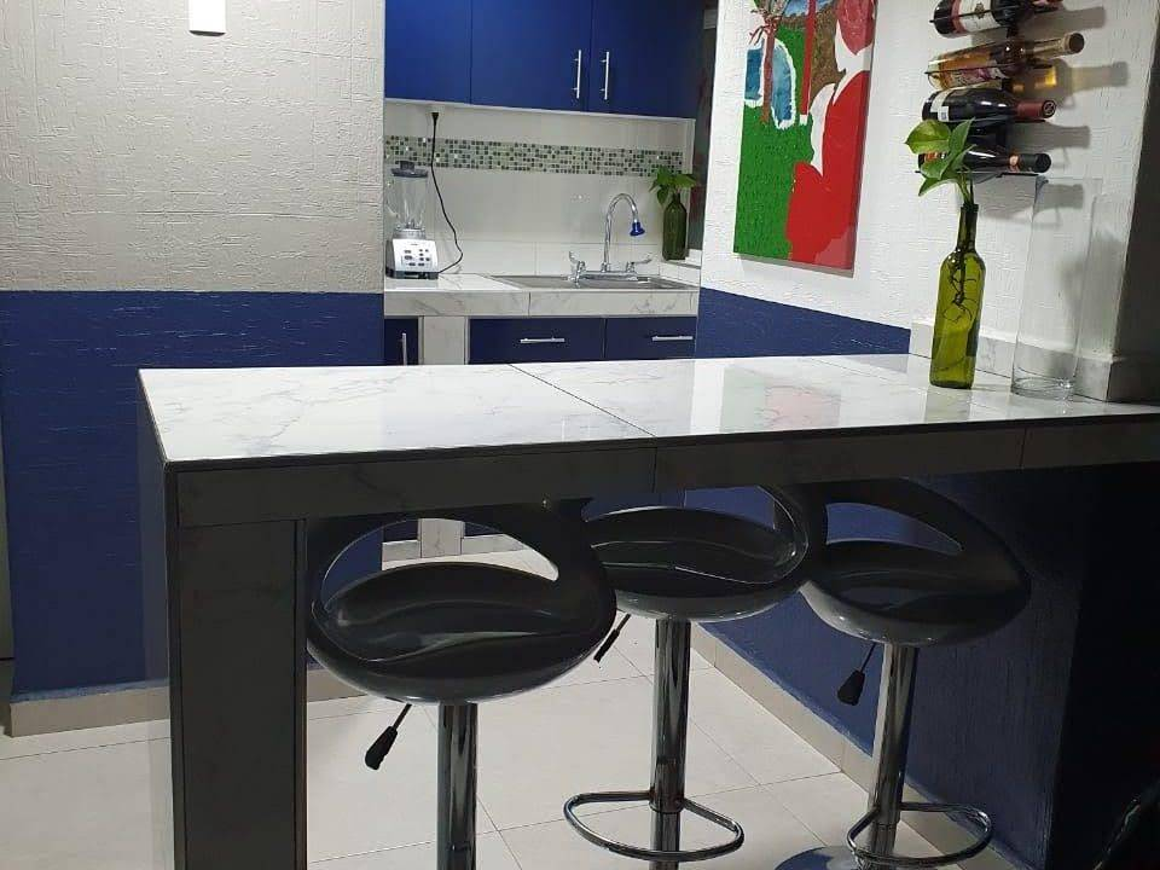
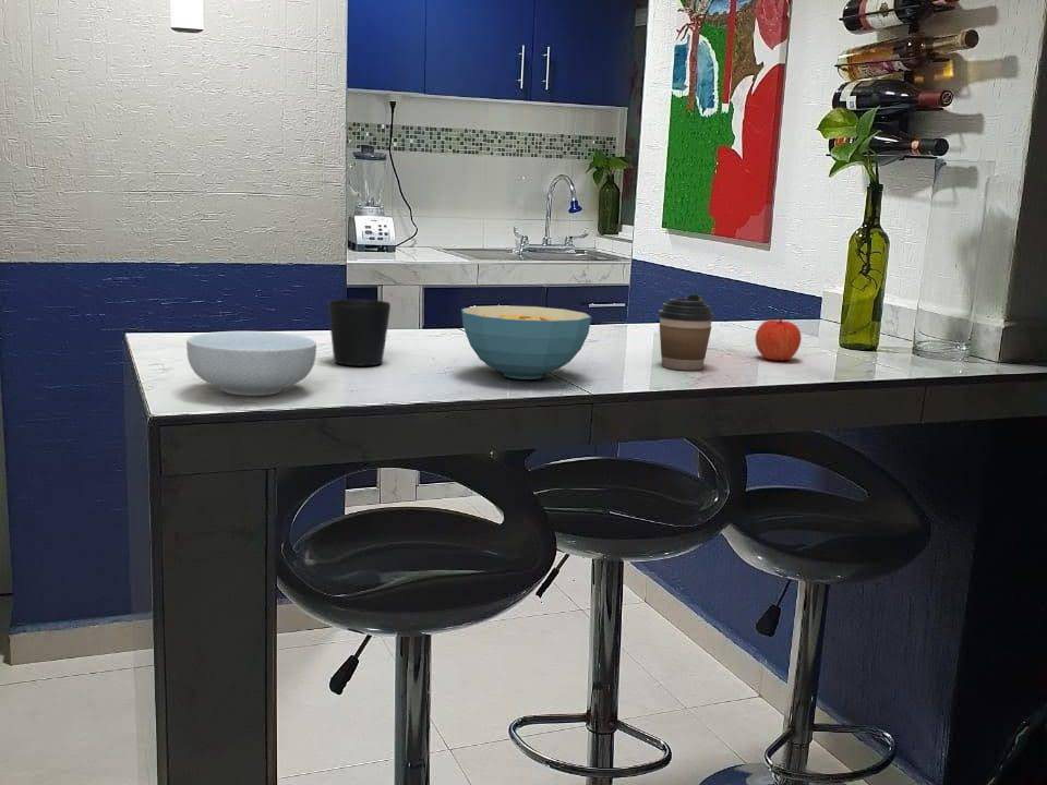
+ apple [755,314,803,362]
+ cereal bowl [185,330,317,397]
+ cereal bowl [460,304,592,381]
+ cup [327,299,392,366]
+ coffee cup [658,293,715,372]
